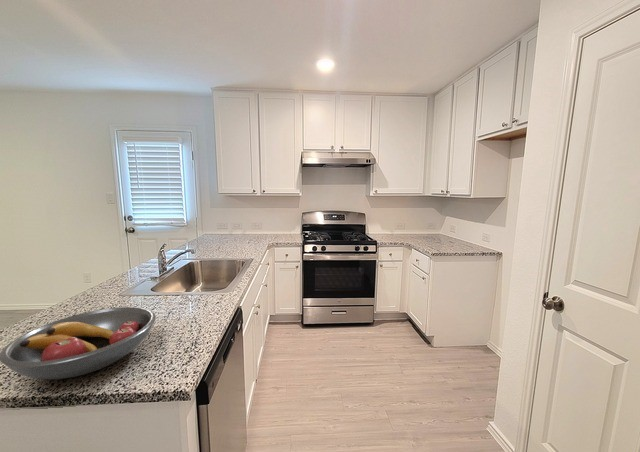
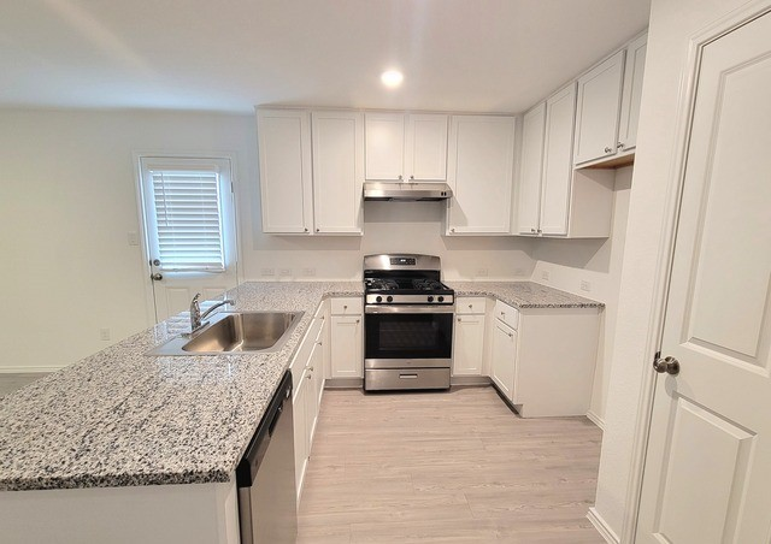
- fruit bowl [0,306,157,380]
